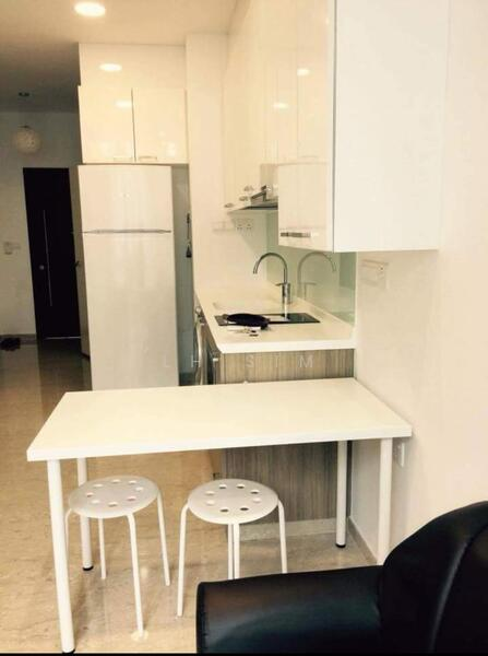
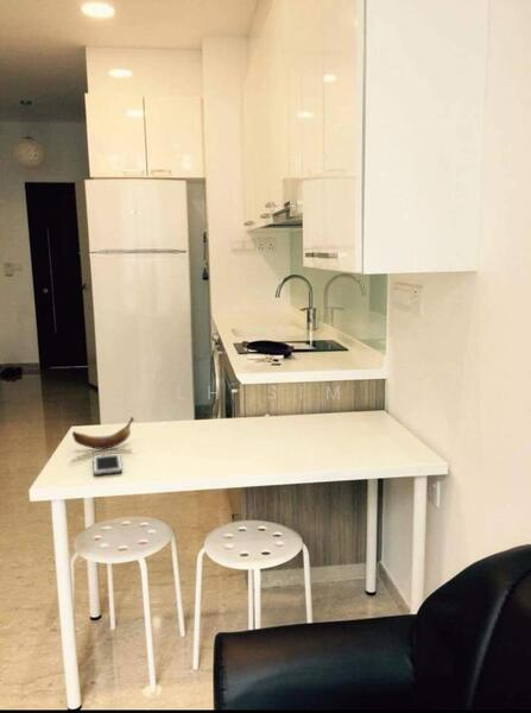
+ banana [71,416,135,450]
+ cell phone [91,453,124,477]
